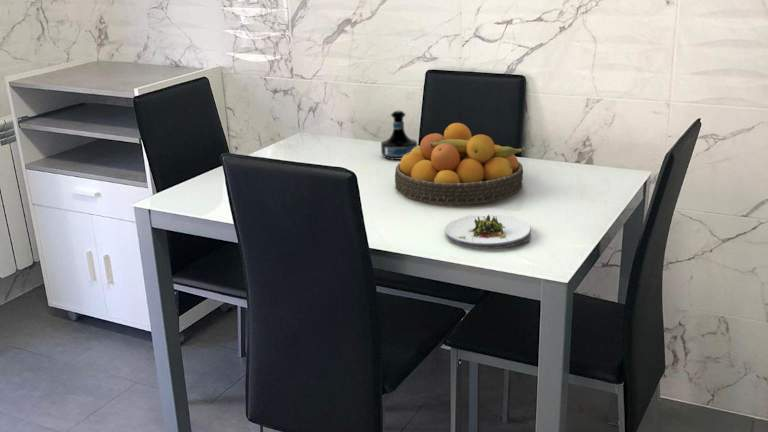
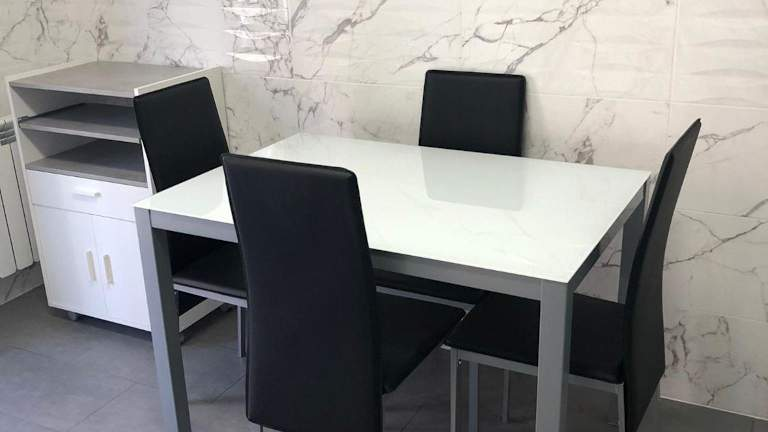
- fruit bowl [394,122,527,205]
- tequila bottle [380,110,418,161]
- salad plate [444,213,532,250]
